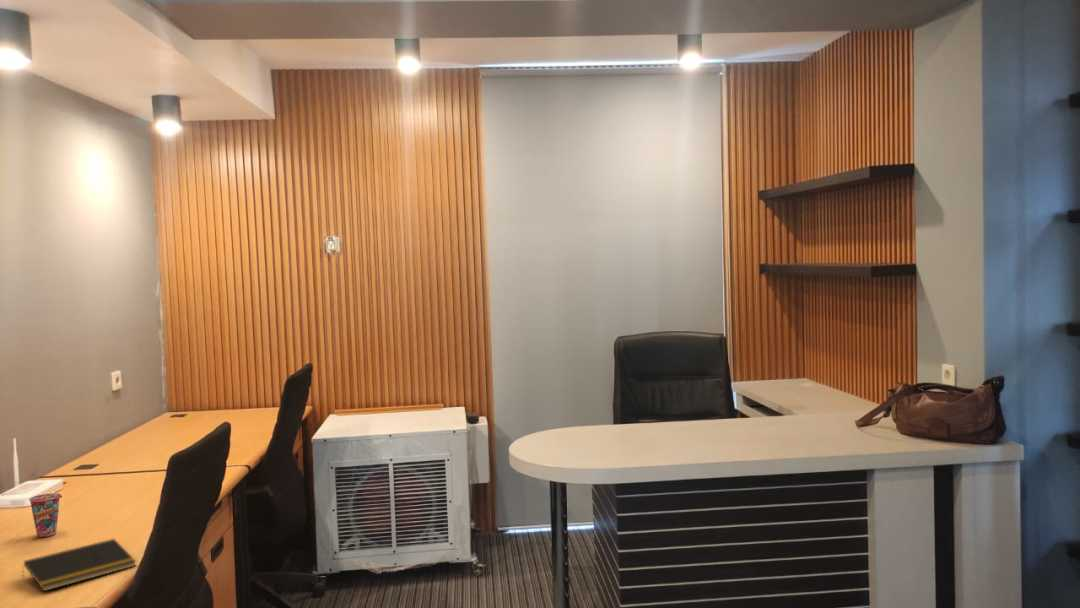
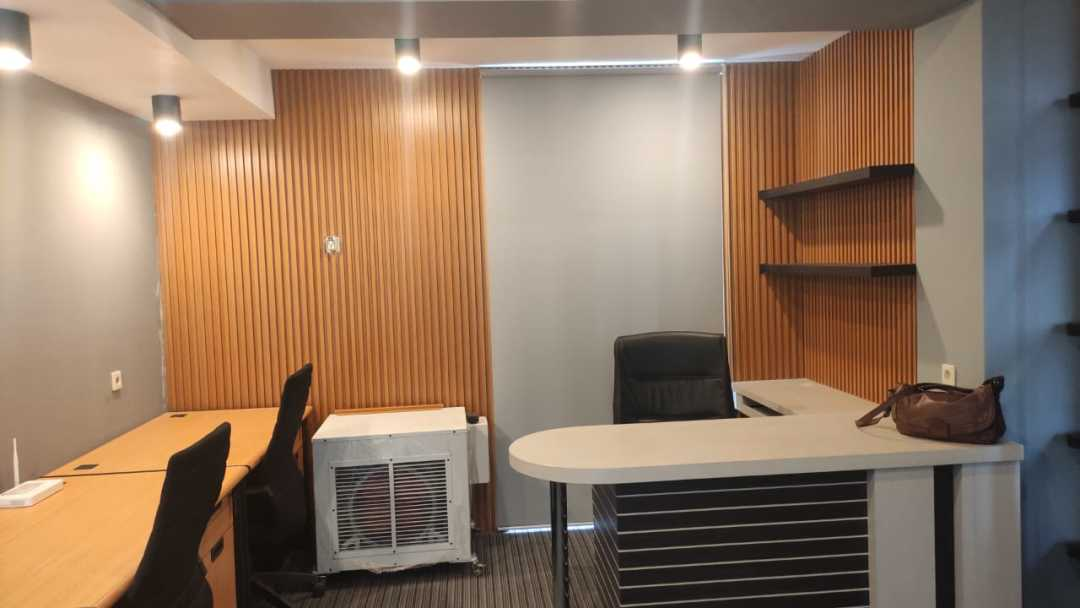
- notepad [21,538,137,592]
- cup [28,492,63,538]
